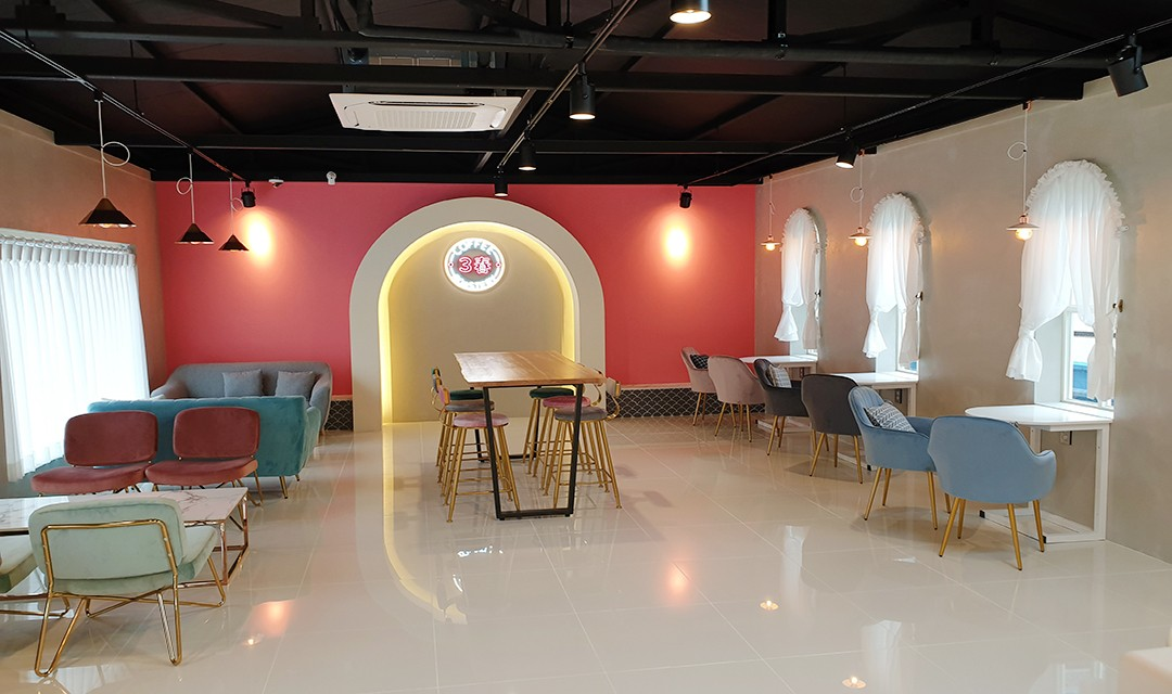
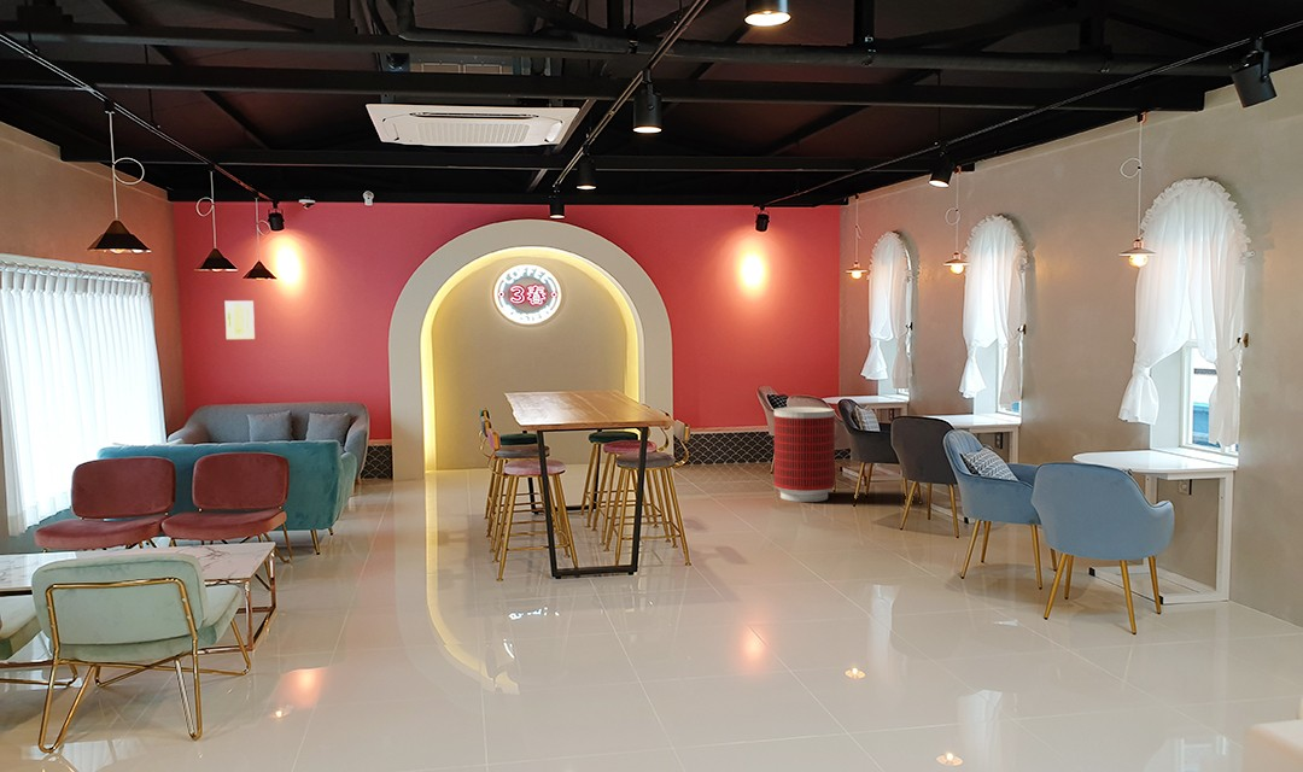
+ trash can [773,405,836,503]
+ wall art [224,299,256,340]
